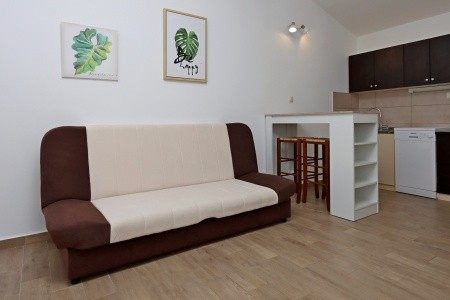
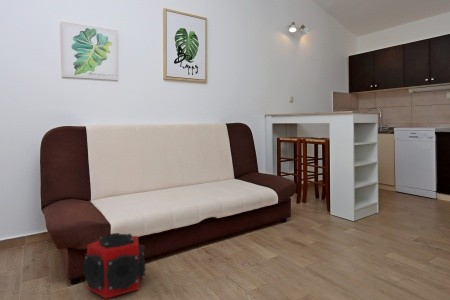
+ speaker [82,232,146,300]
